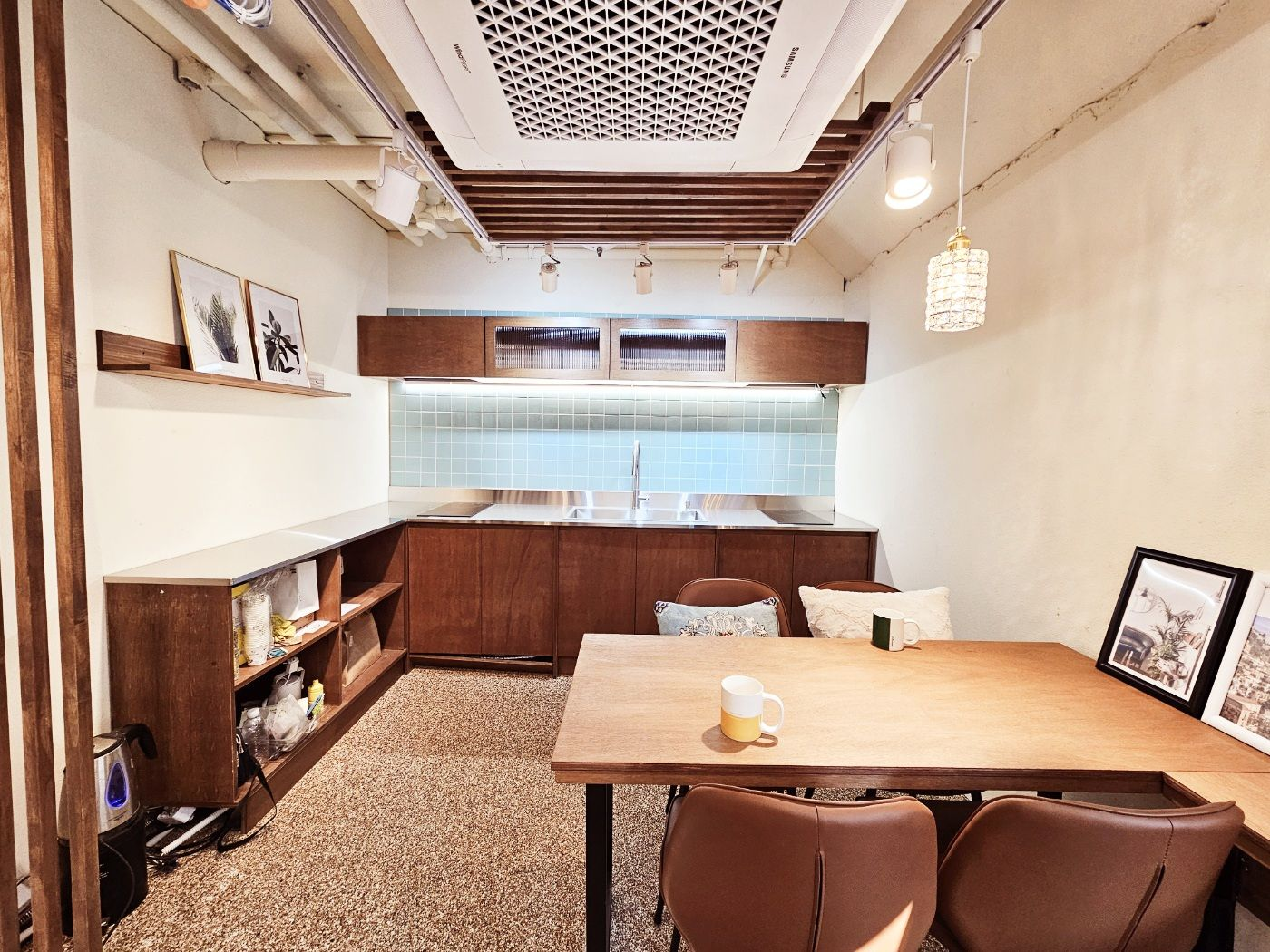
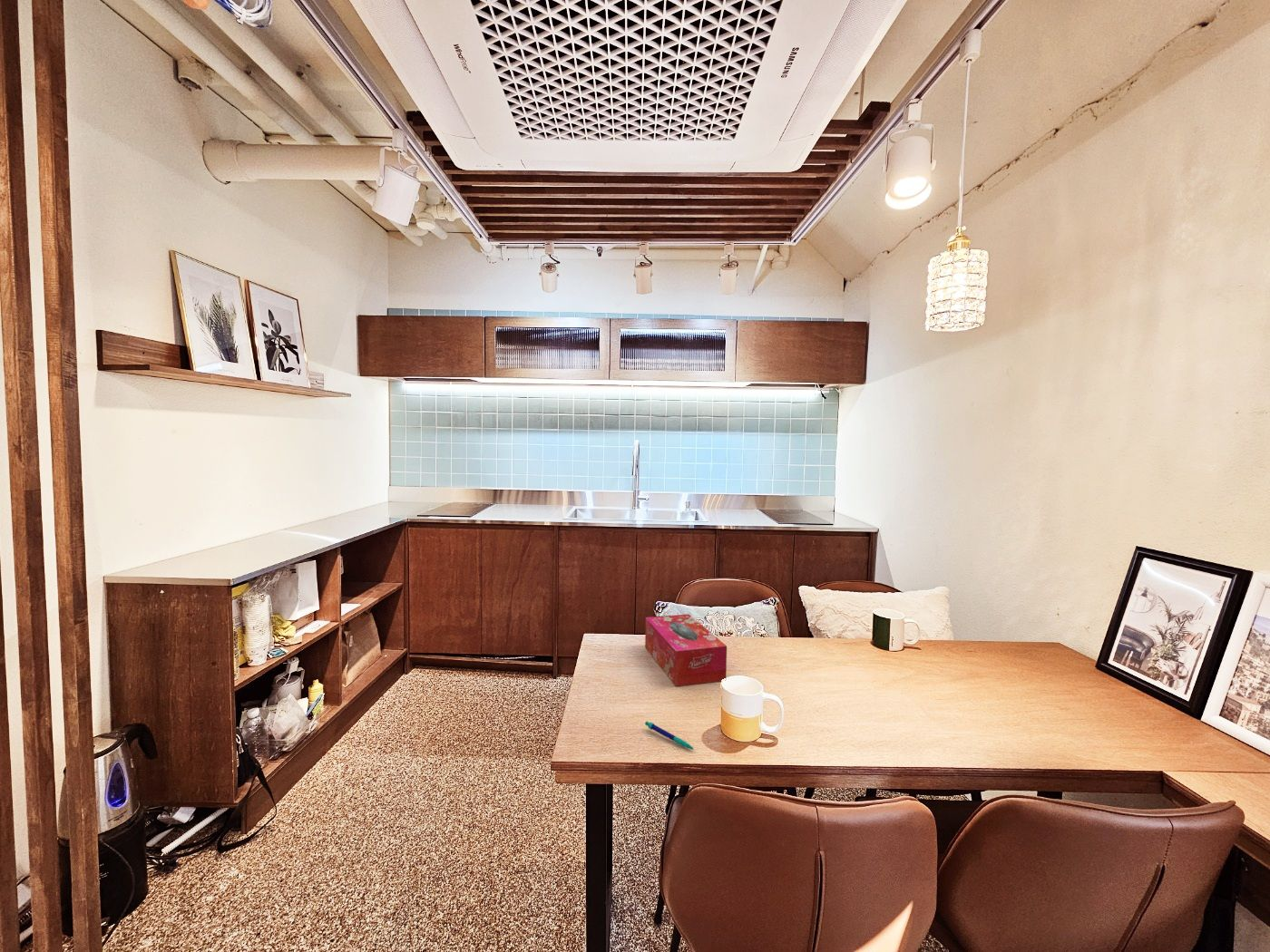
+ tissue box [644,613,728,687]
+ pen [644,721,695,751]
